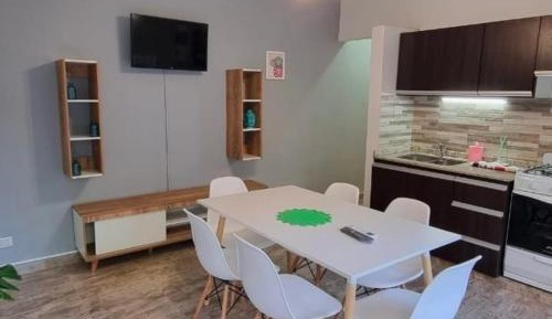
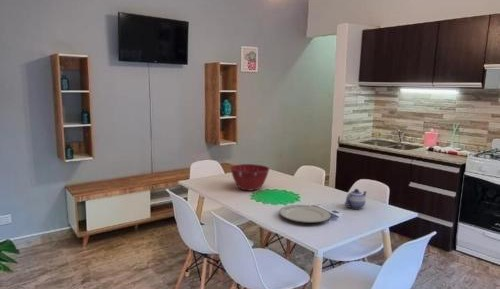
+ teapot [344,188,368,210]
+ chinaware [278,204,332,224]
+ mixing bowl [229,163,270,192]
